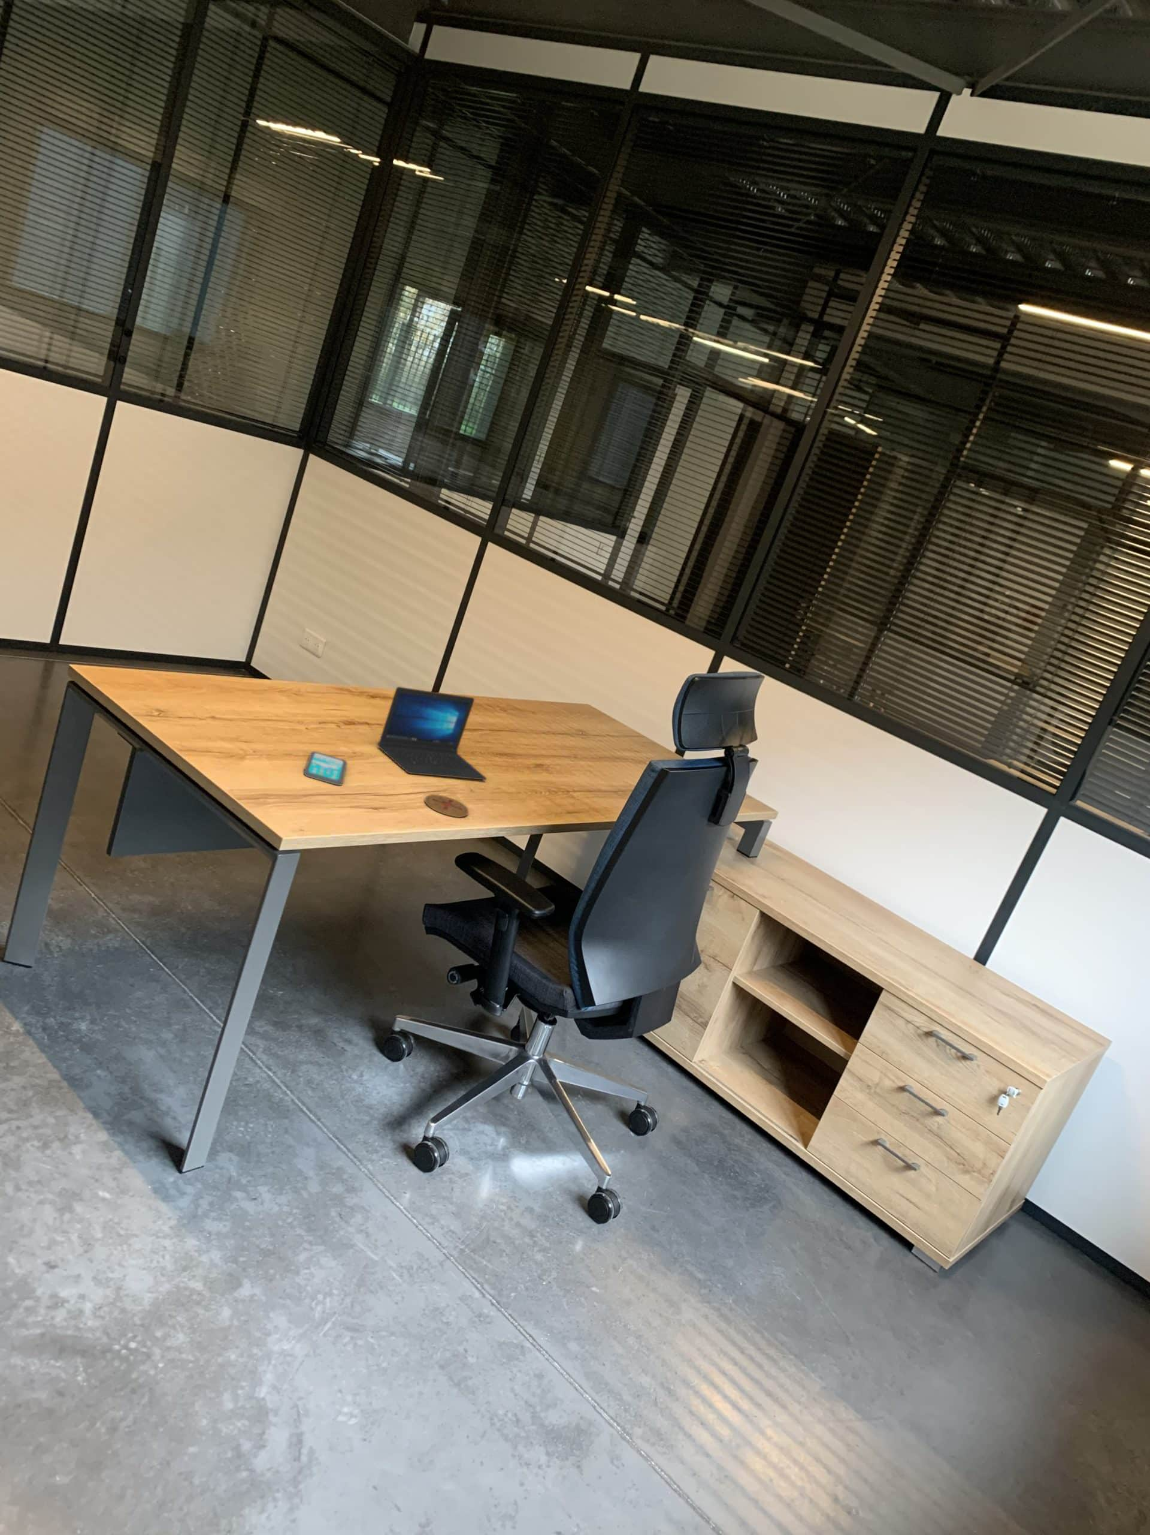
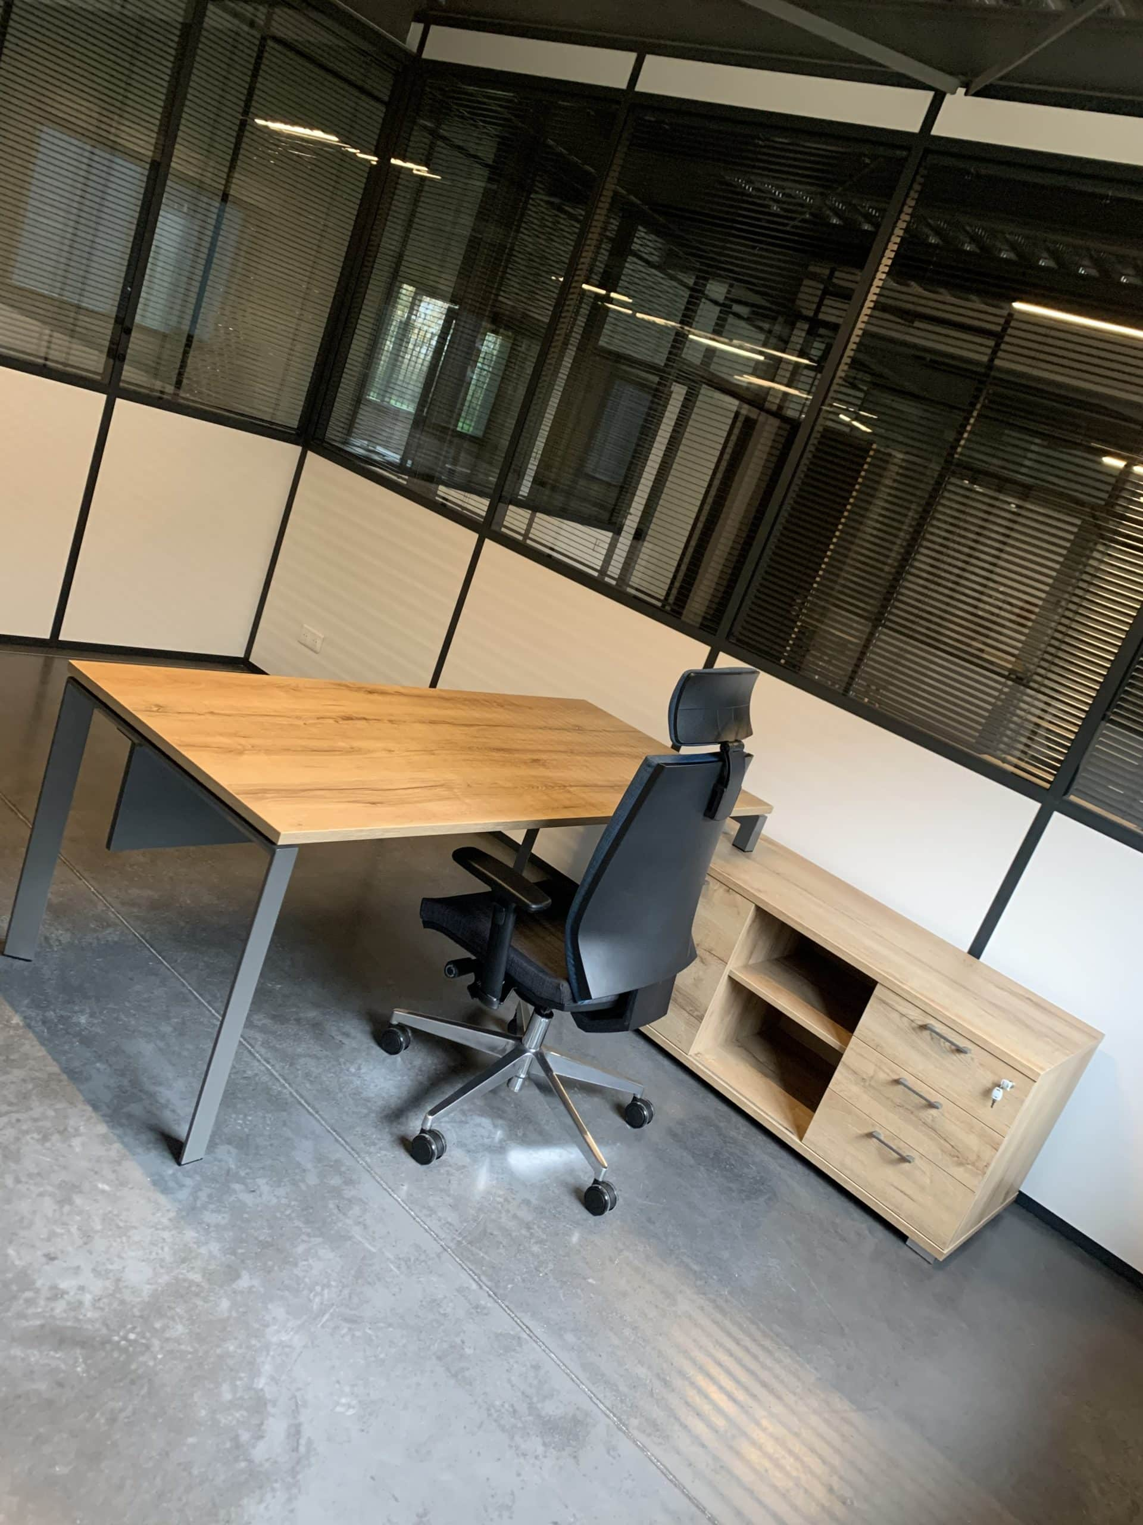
- smartphone [303,751,348,786]
- laptop [377,687,488,781]
- coaster [424,794,470,818]
